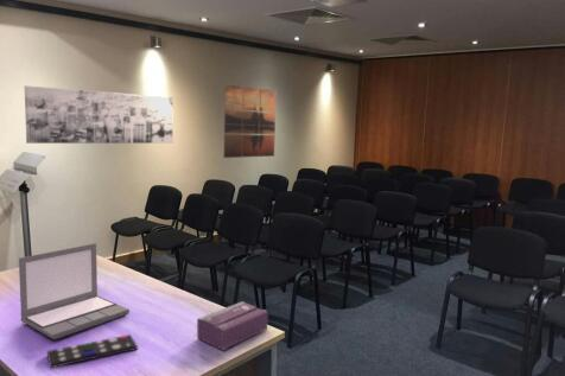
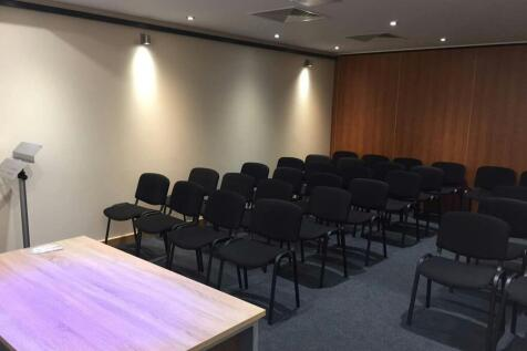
- tissue box [196,300,269,351]
- laptop [18,242,131,340]
- wall art [222,84,278,159]
- remote control [46,333,139,369]
- wall art [24,84,173,145]
